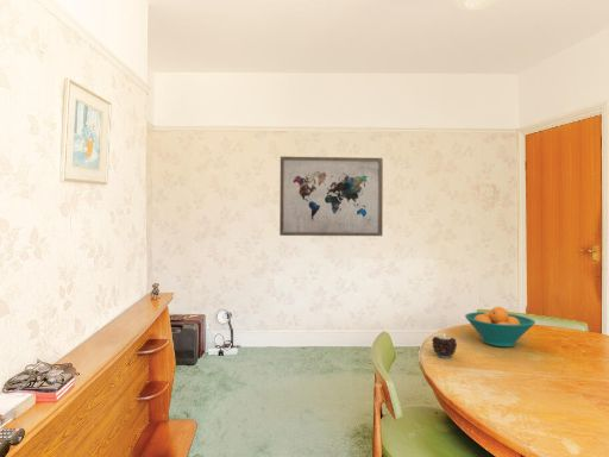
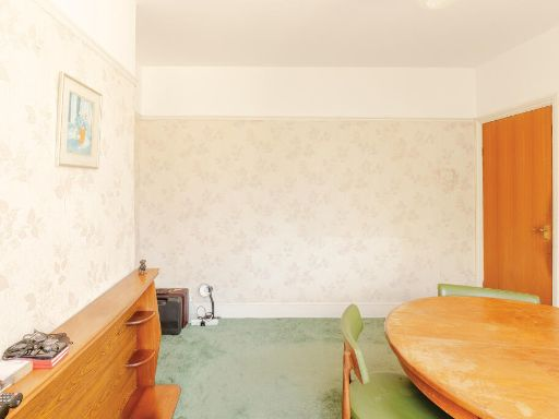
- candle [431,333,458,359]
- fruit bowl [464,306,536,348]
- wall art [278,156,384,237]
